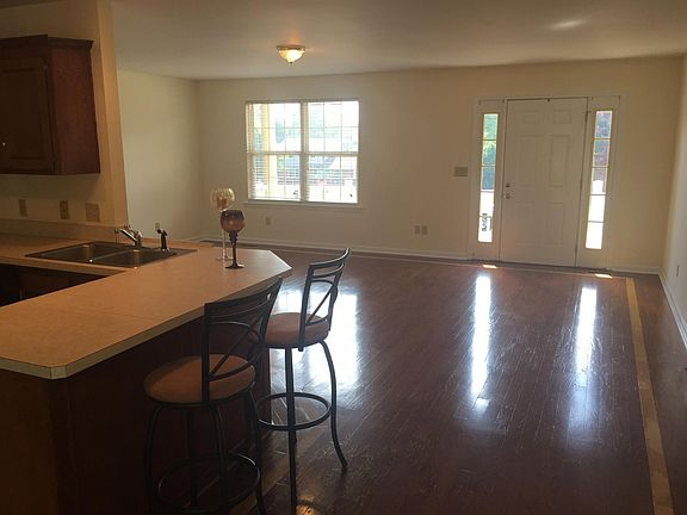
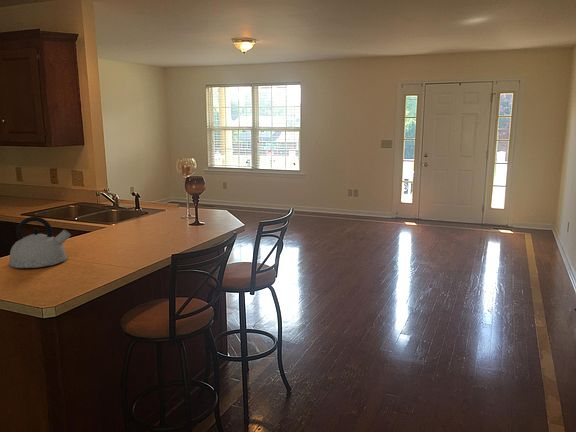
+ kettle [8,216,72,269]
